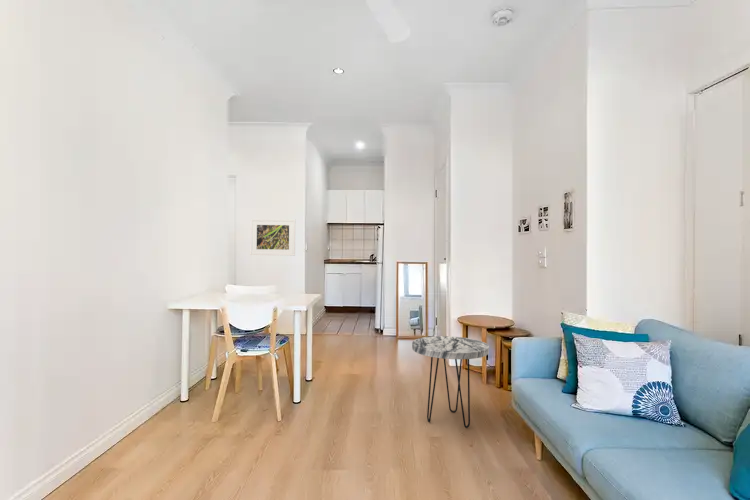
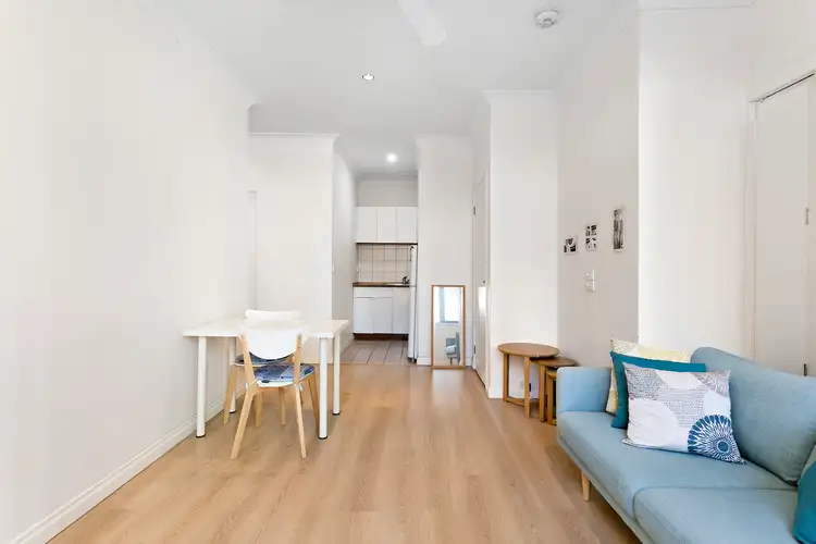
- side table [411,335,490,429]
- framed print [250,218,296,257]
